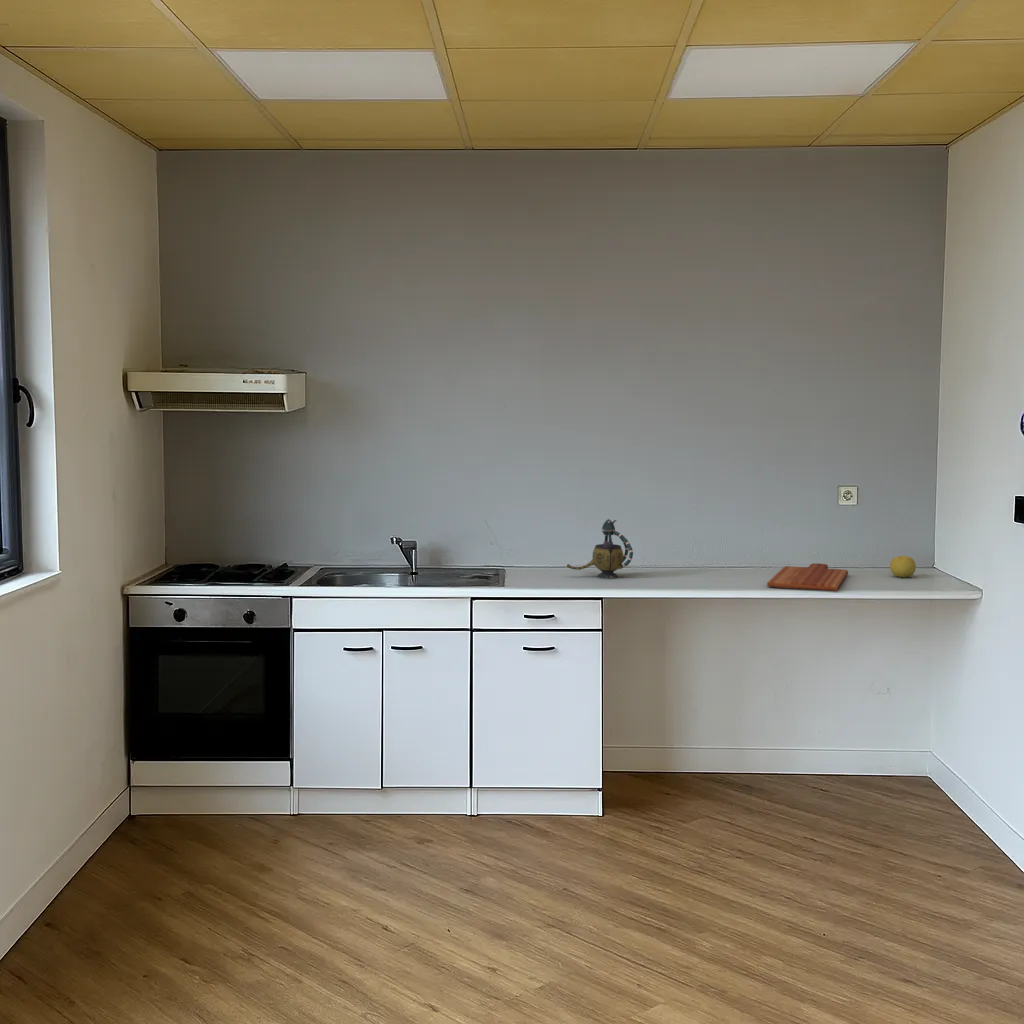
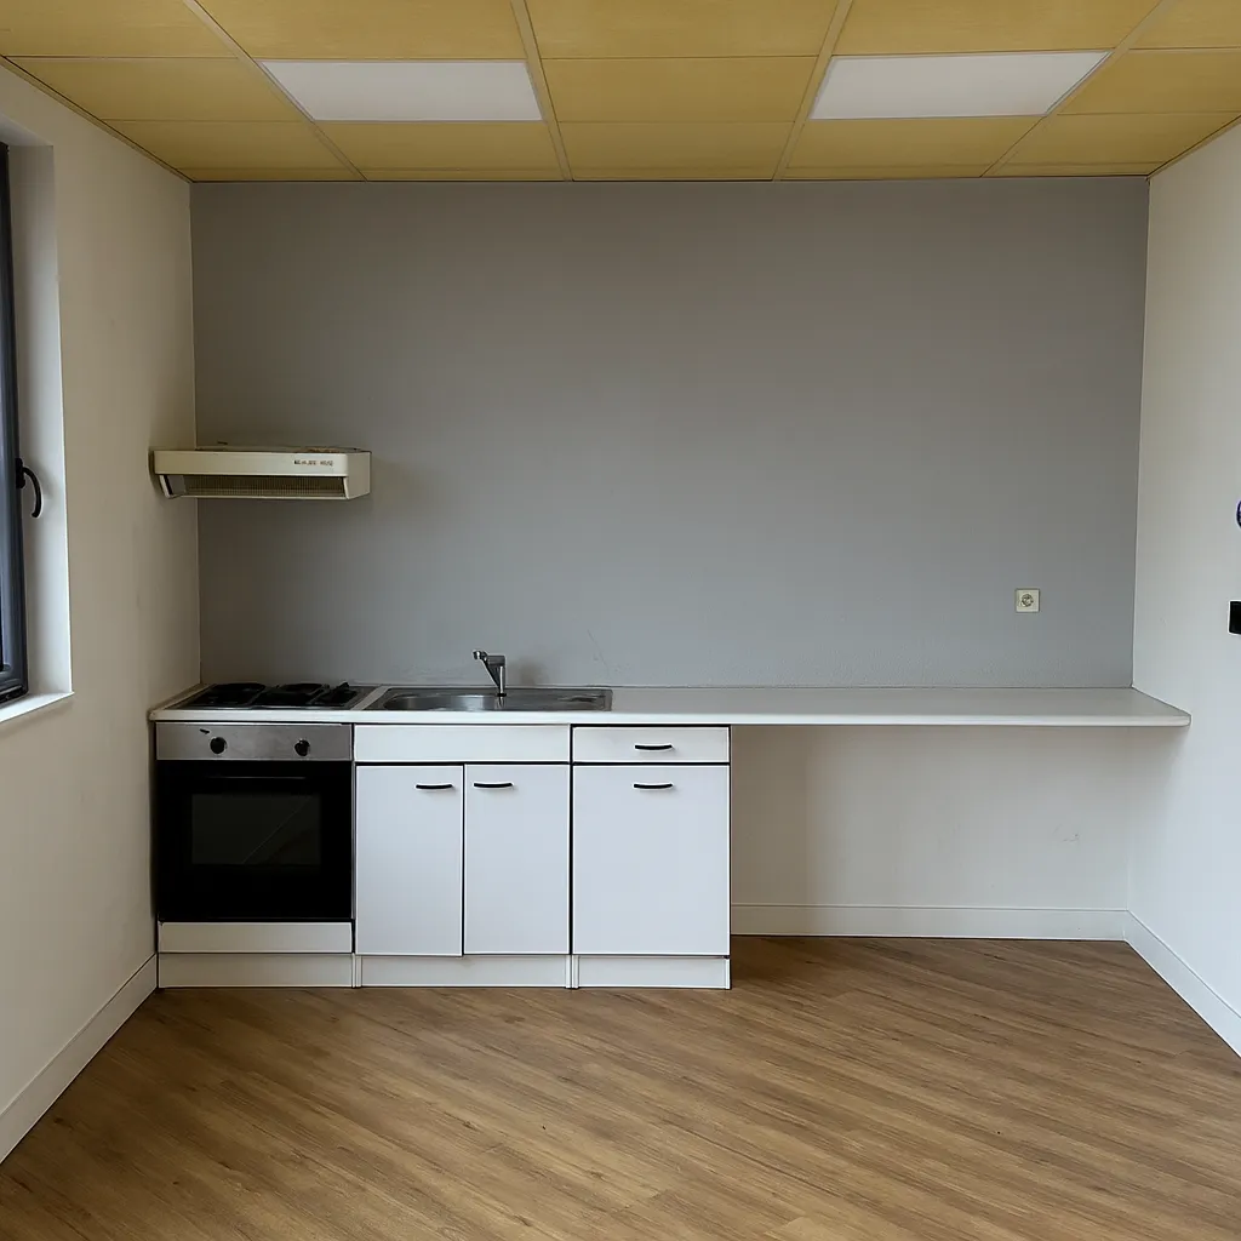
- cutting board [766,562,849,592]
- fruit [889,555,917,578]
- teapot [566,518,634,580]
